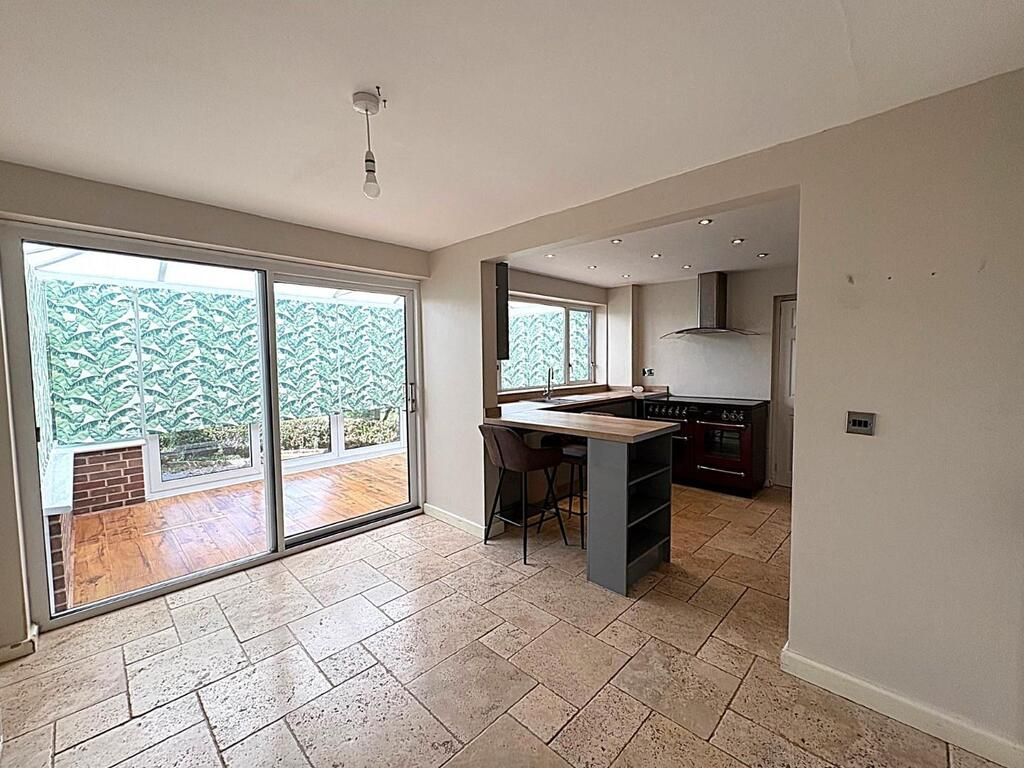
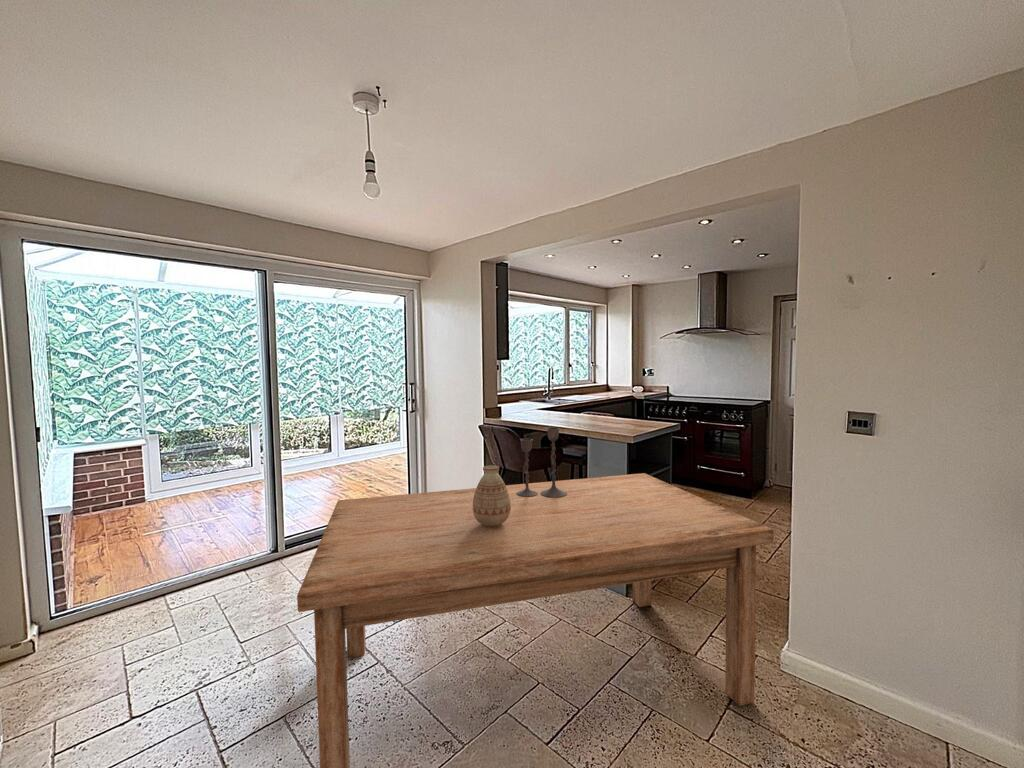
+ dining table [296,472,775,768]
+ candlestick [517,427,567,498]
+ vase [473,464,511,527]
